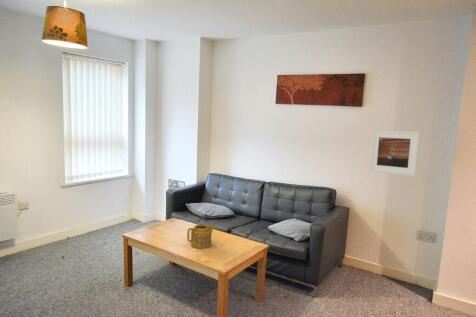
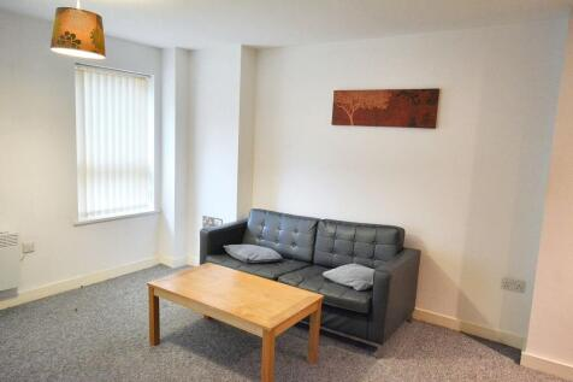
- teapot [186,223,216,249]
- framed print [368,129,421,177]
